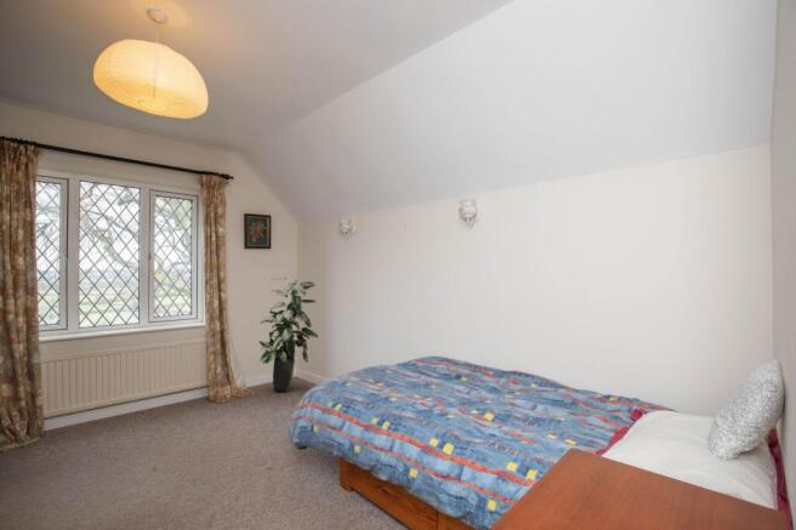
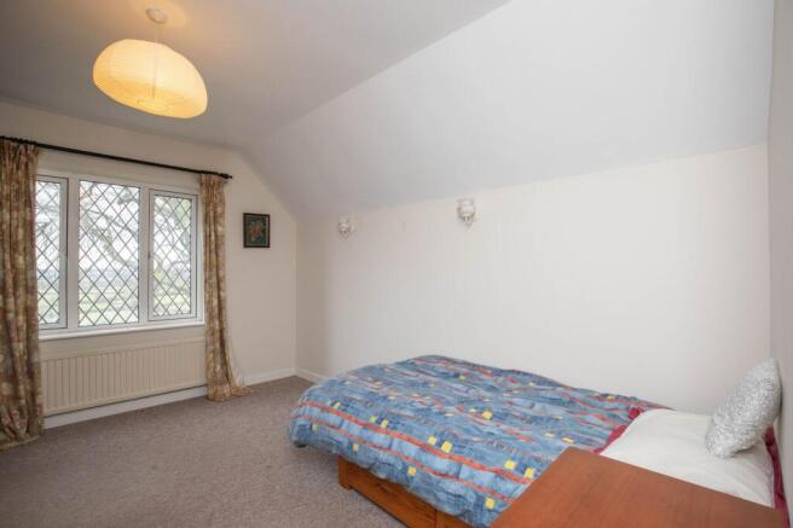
- indoor plant [258,275,319,393]
